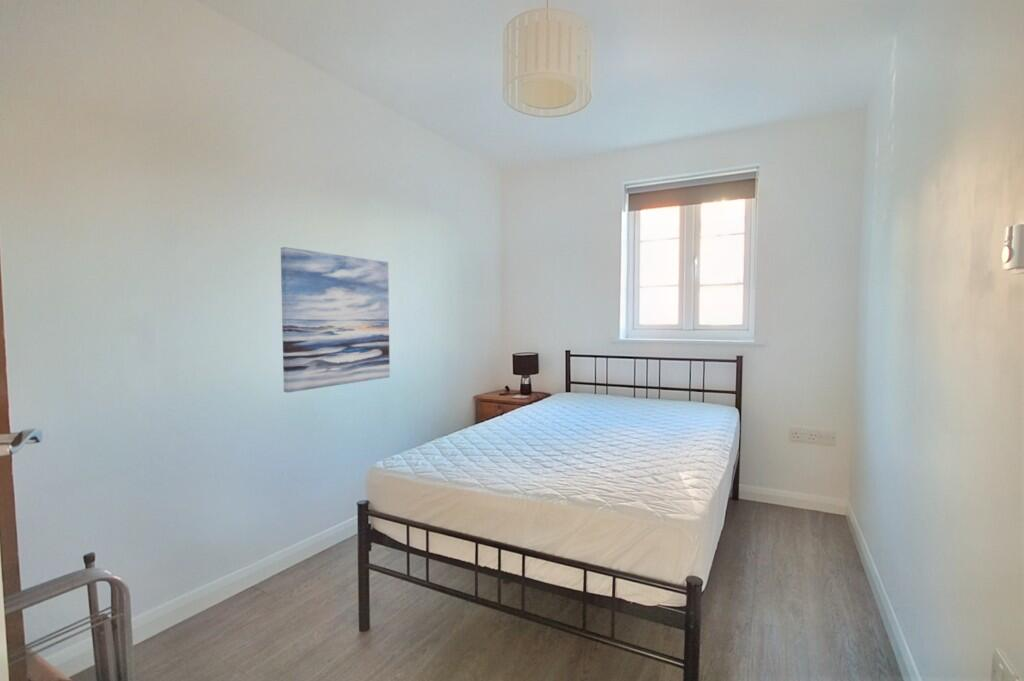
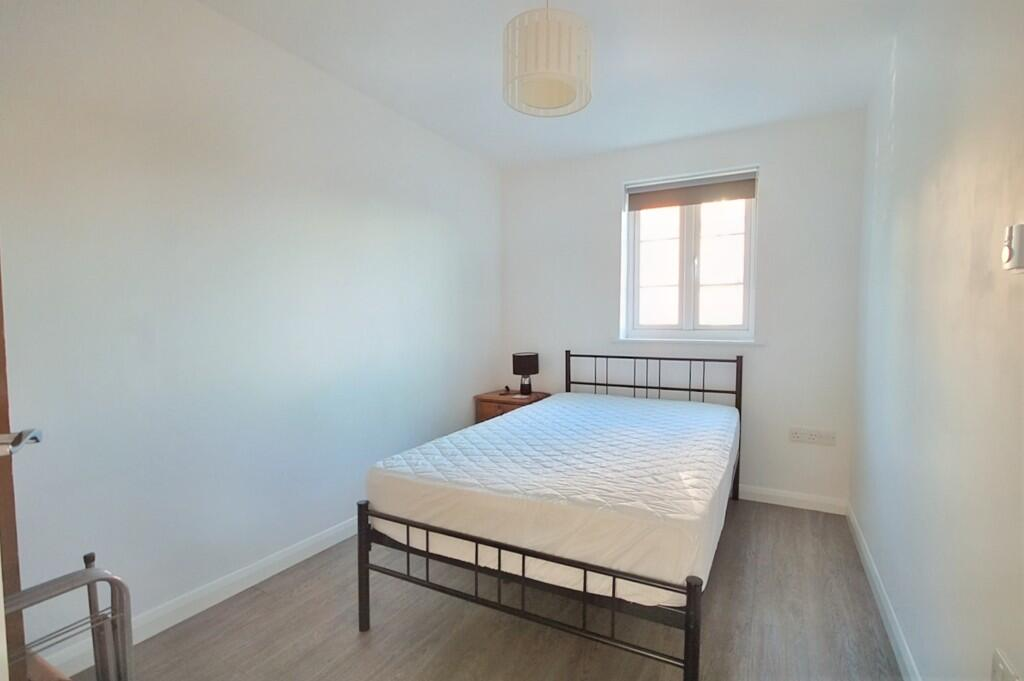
- wall art [280,246,391,394]
